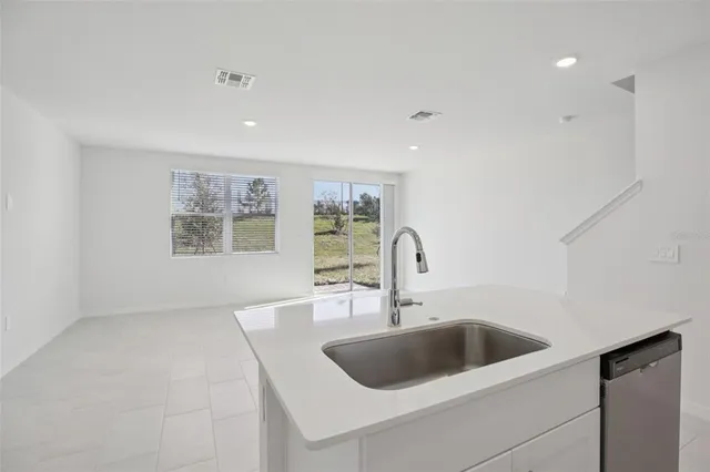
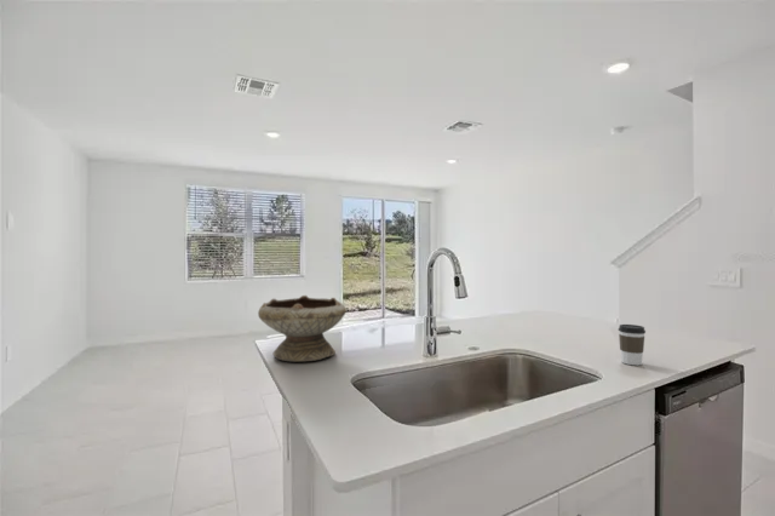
+ coffee cup [618,323,647,366]
+ bowl [257,294,348,362]
